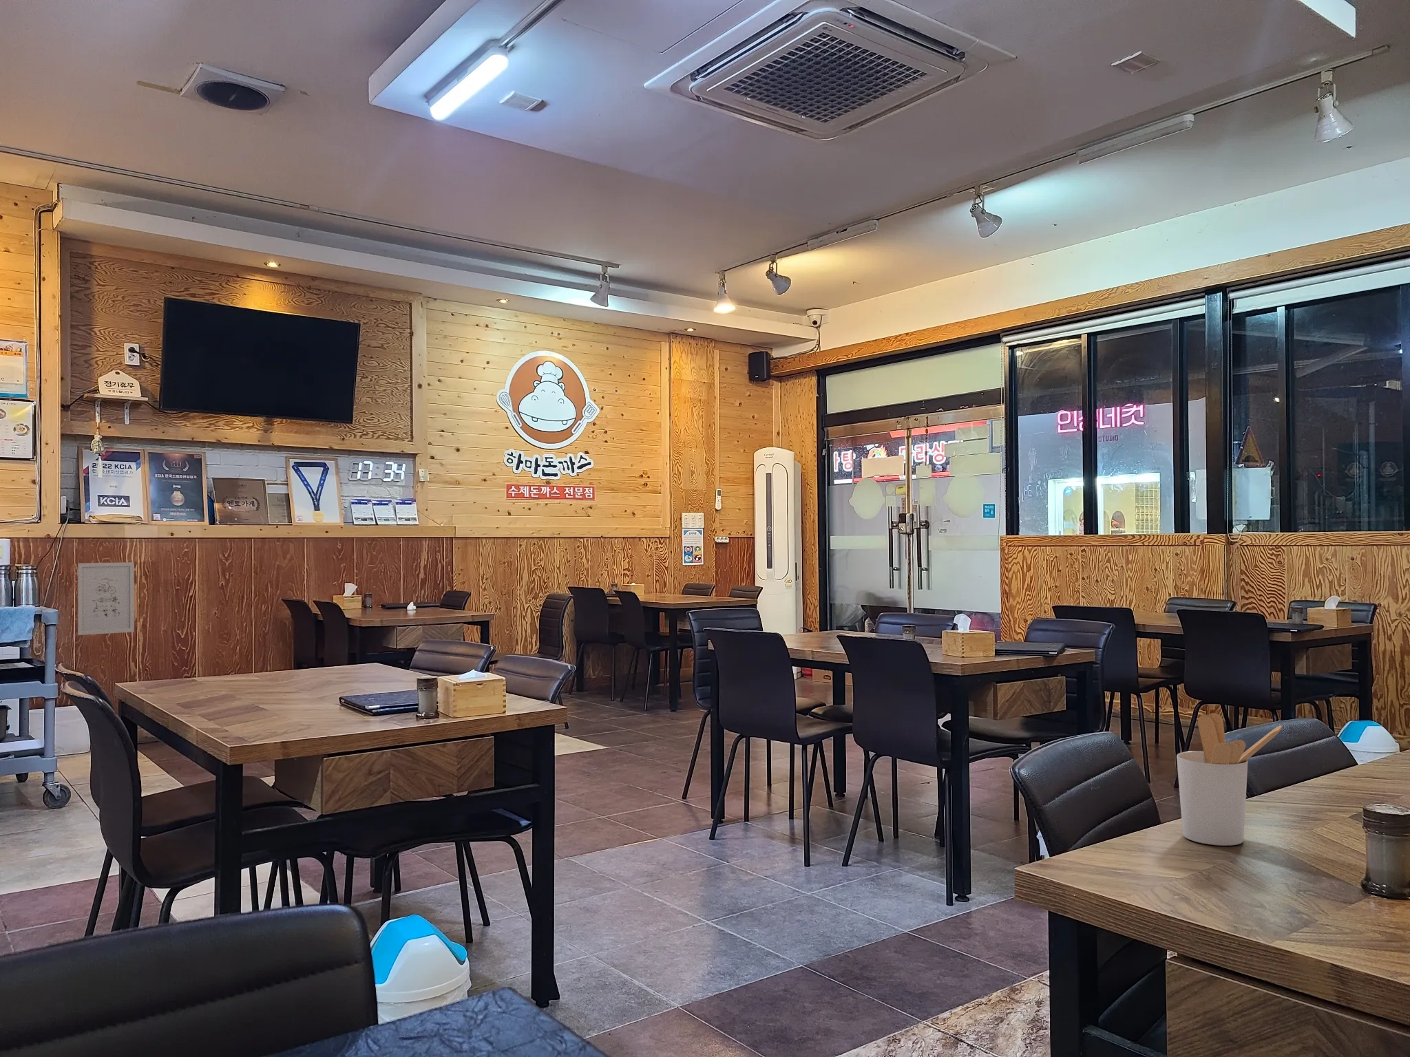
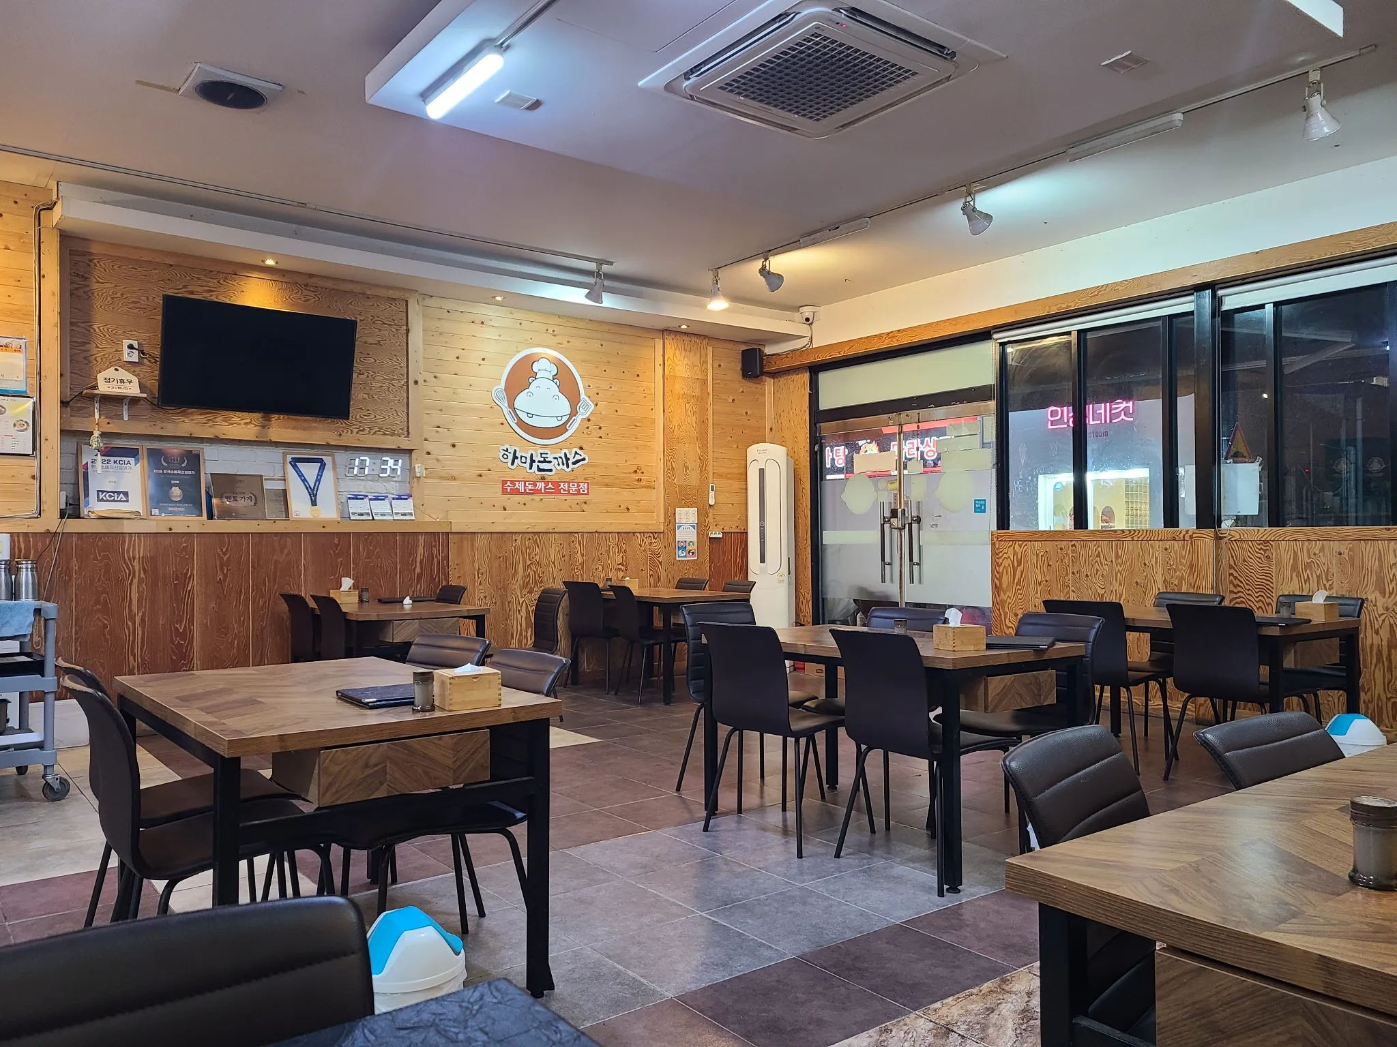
- utensil holder [1176,712,1282,846]
- wall art [77,562,135,636]
